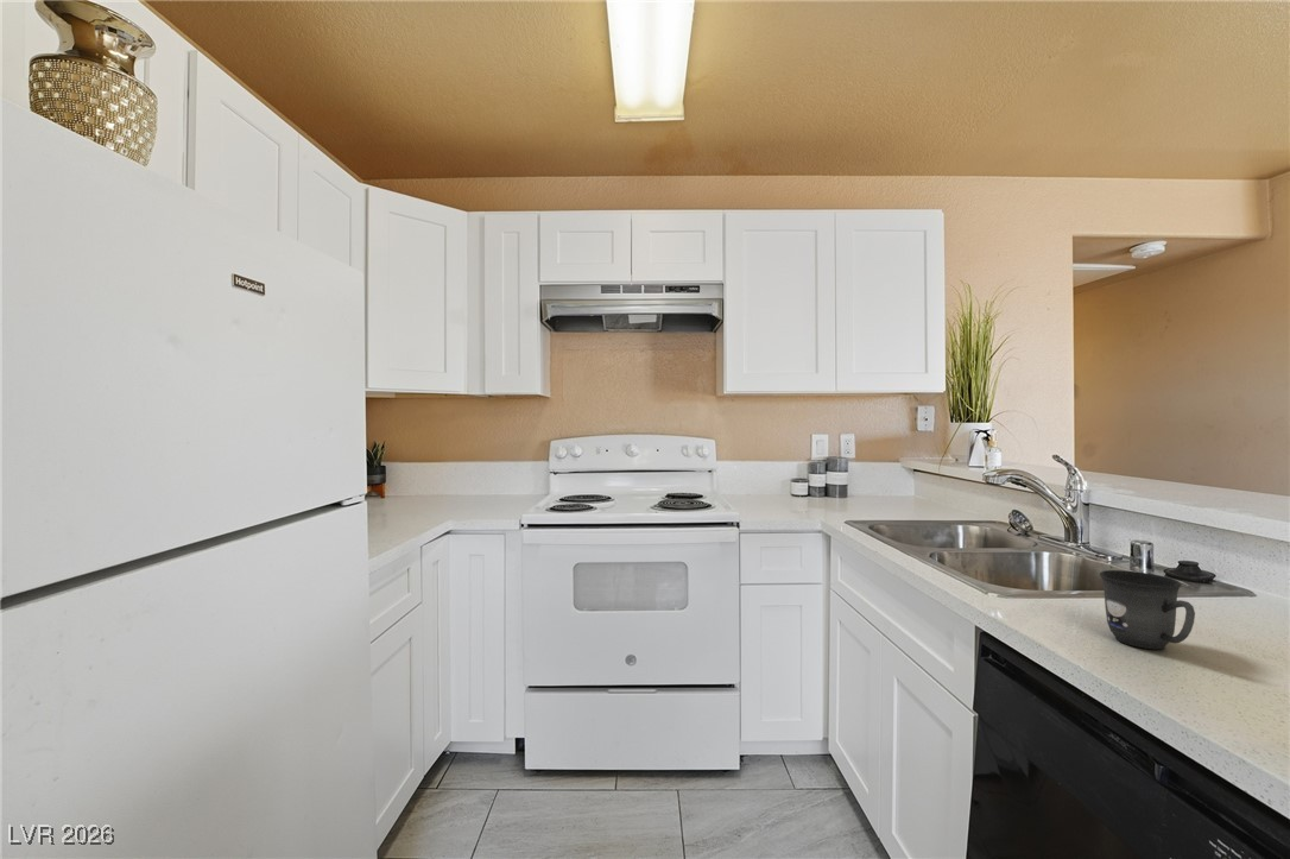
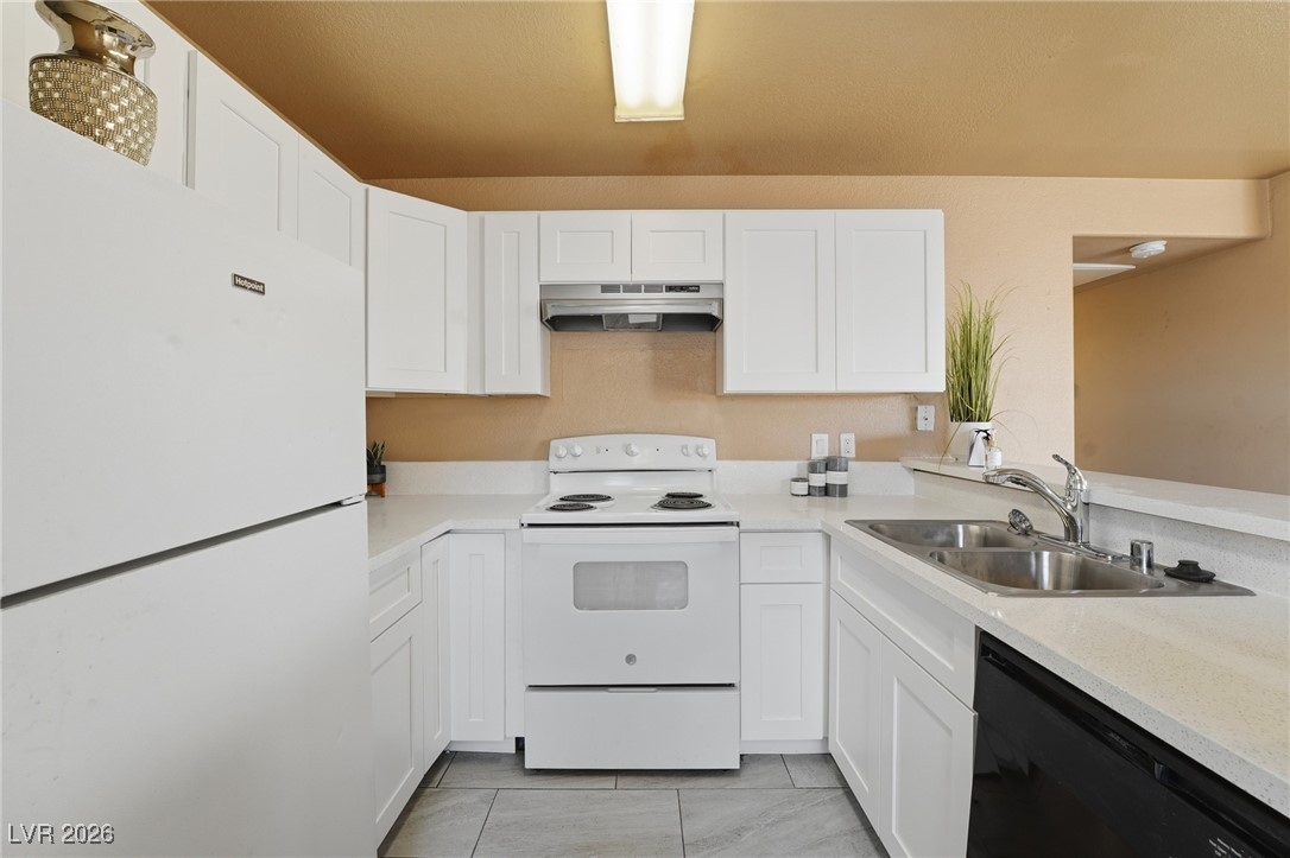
- mug [1099,569,1196,650]
